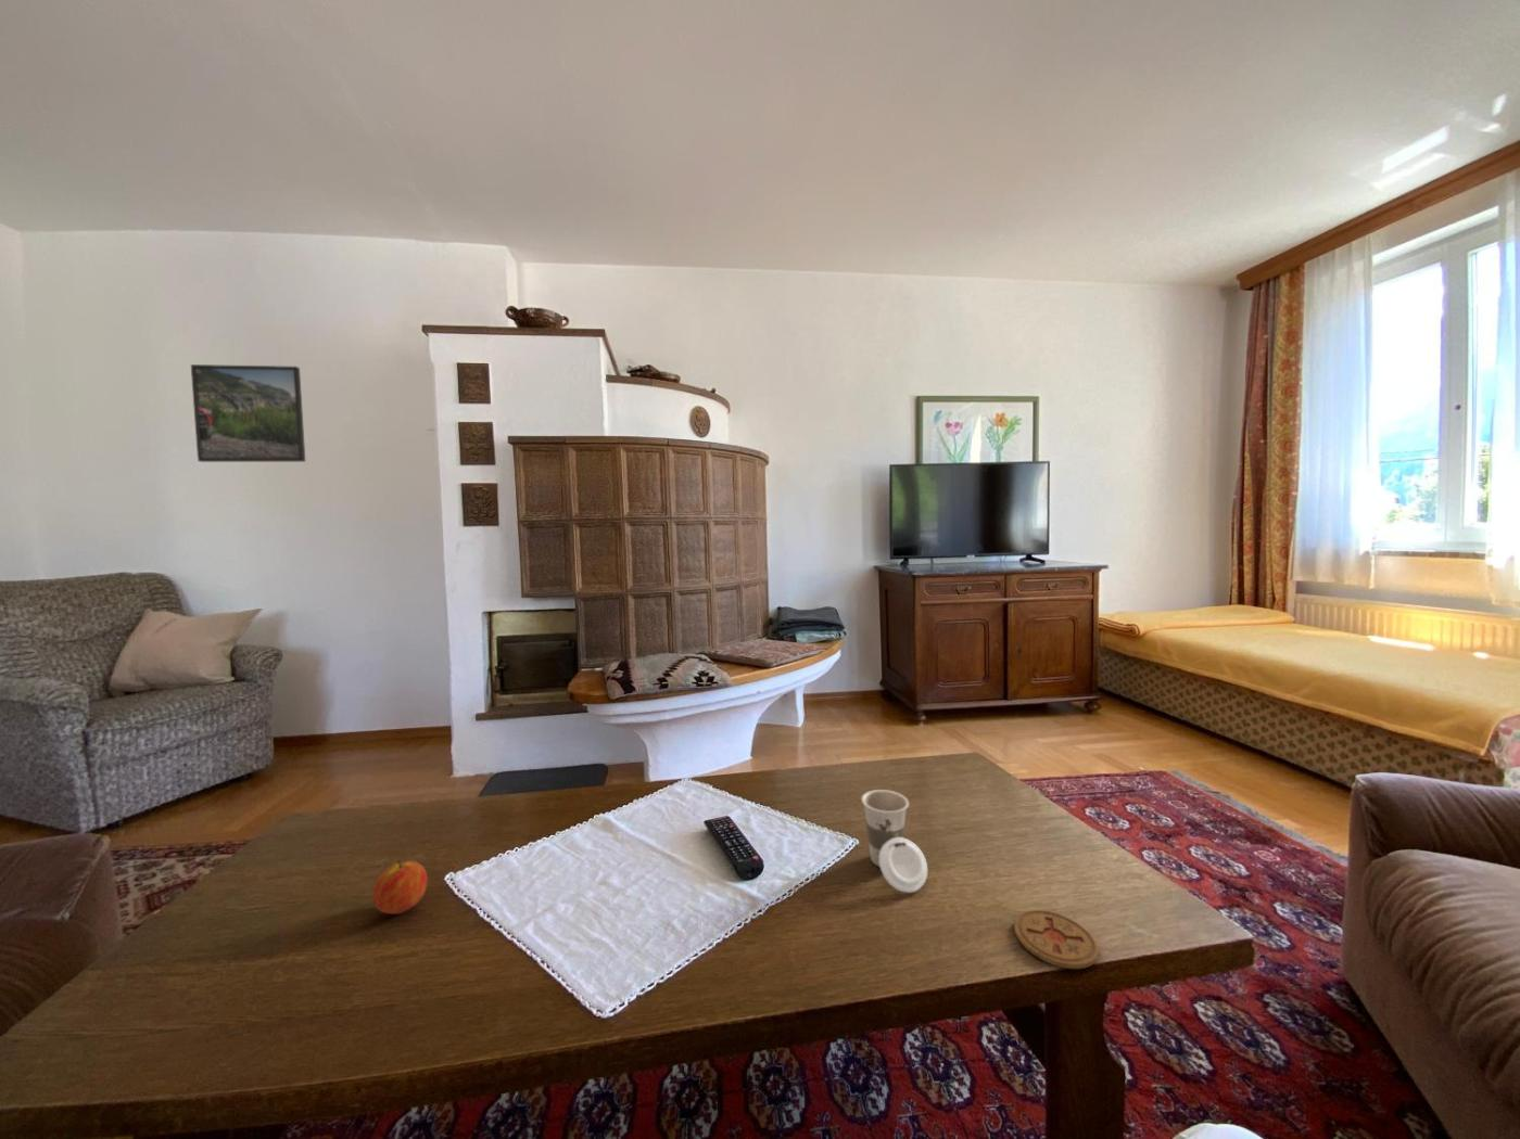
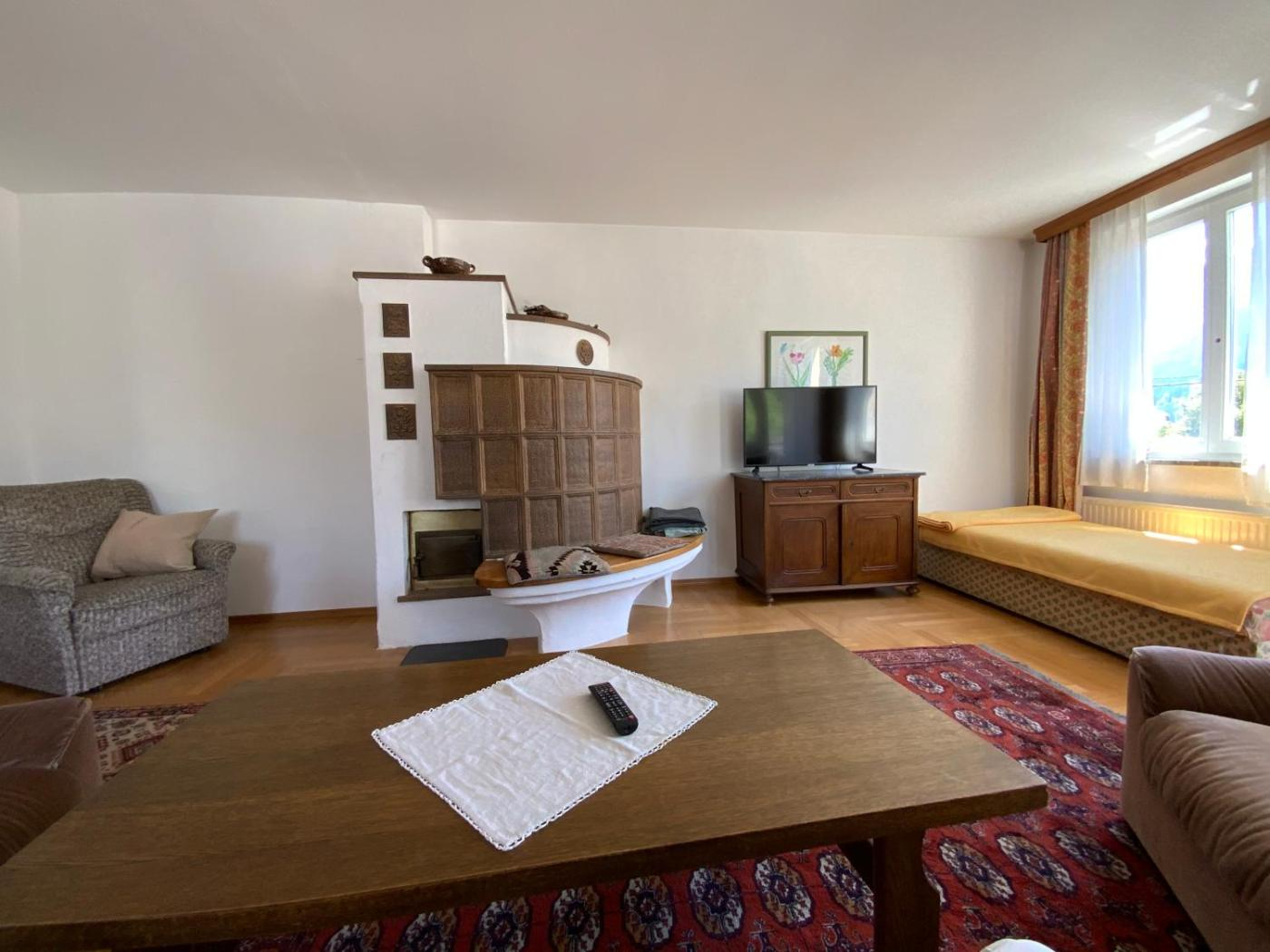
- fruit [371,859,428,915]
- coaster [1013,909,1100,970]
- cup [861,788,929,894]
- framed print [190,364,306,463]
